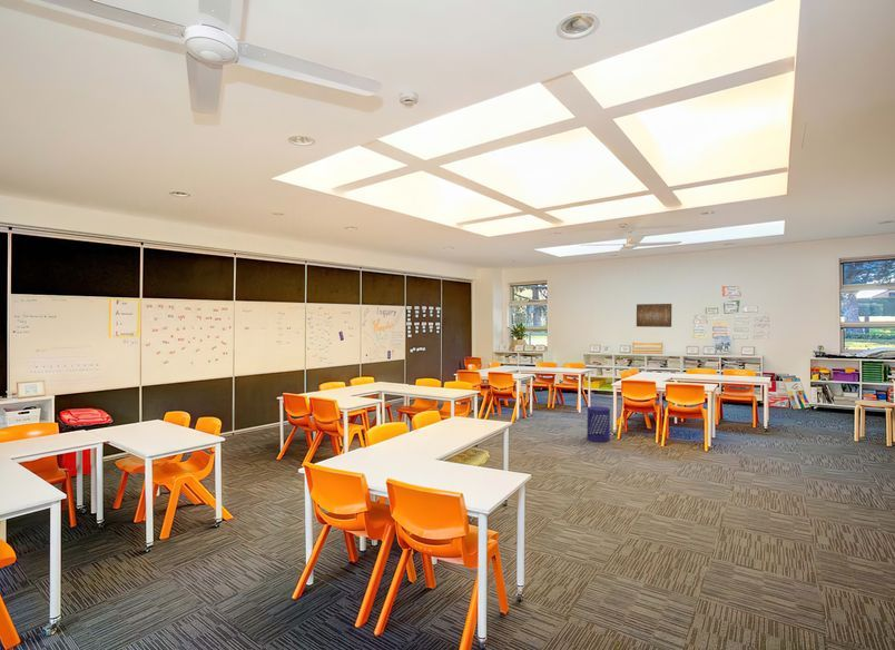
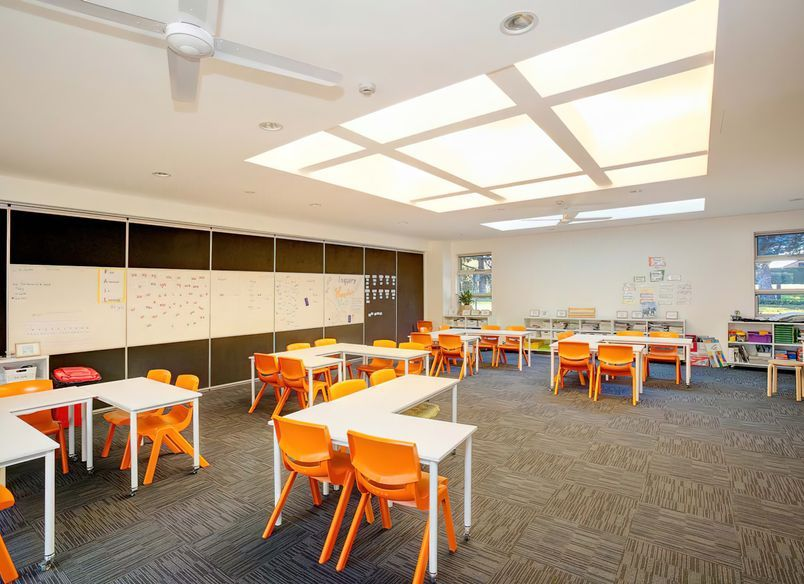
- wall art [636,303,672,328]
- waste bin [586,405,611,443]
